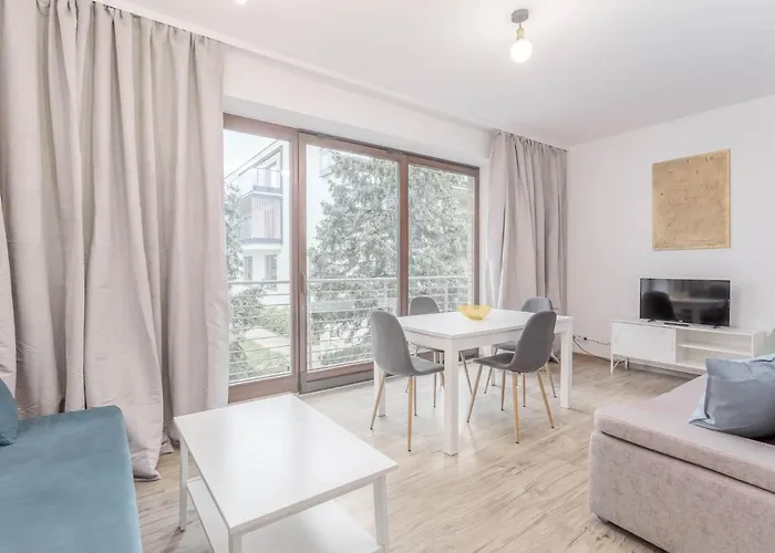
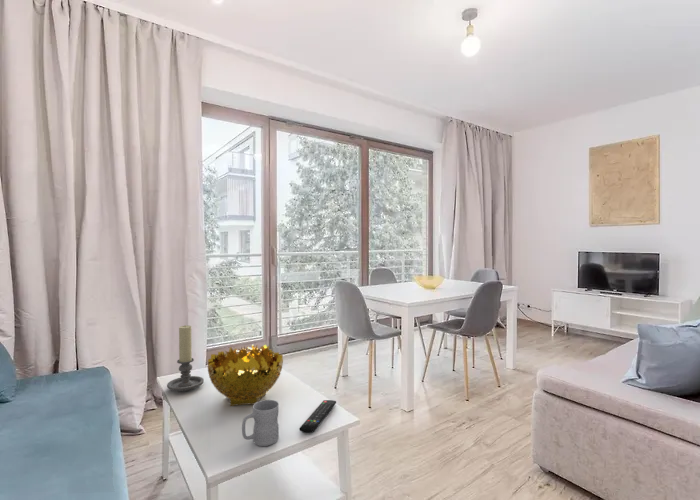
+ remote control [298,399,337,434]
+ decorative bowl [206,343,284,407]
+ mug [241,399,280,447]
+ candle holder [166,324,205,393]
